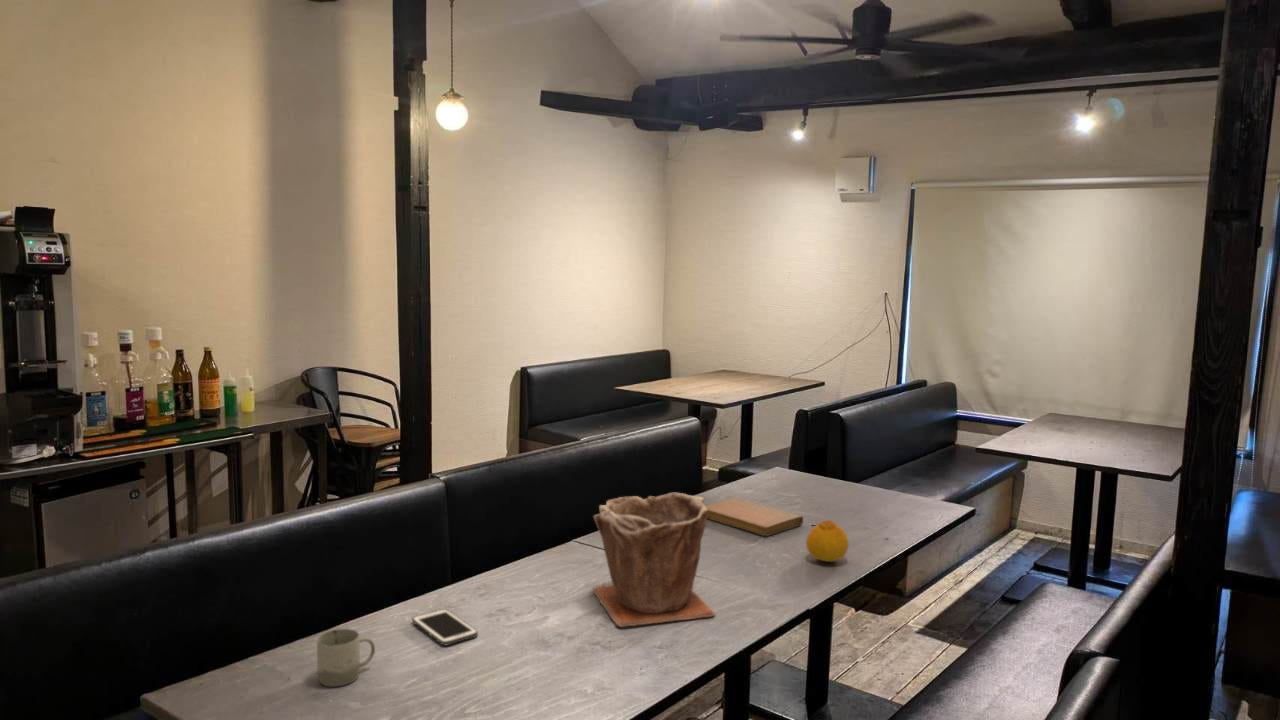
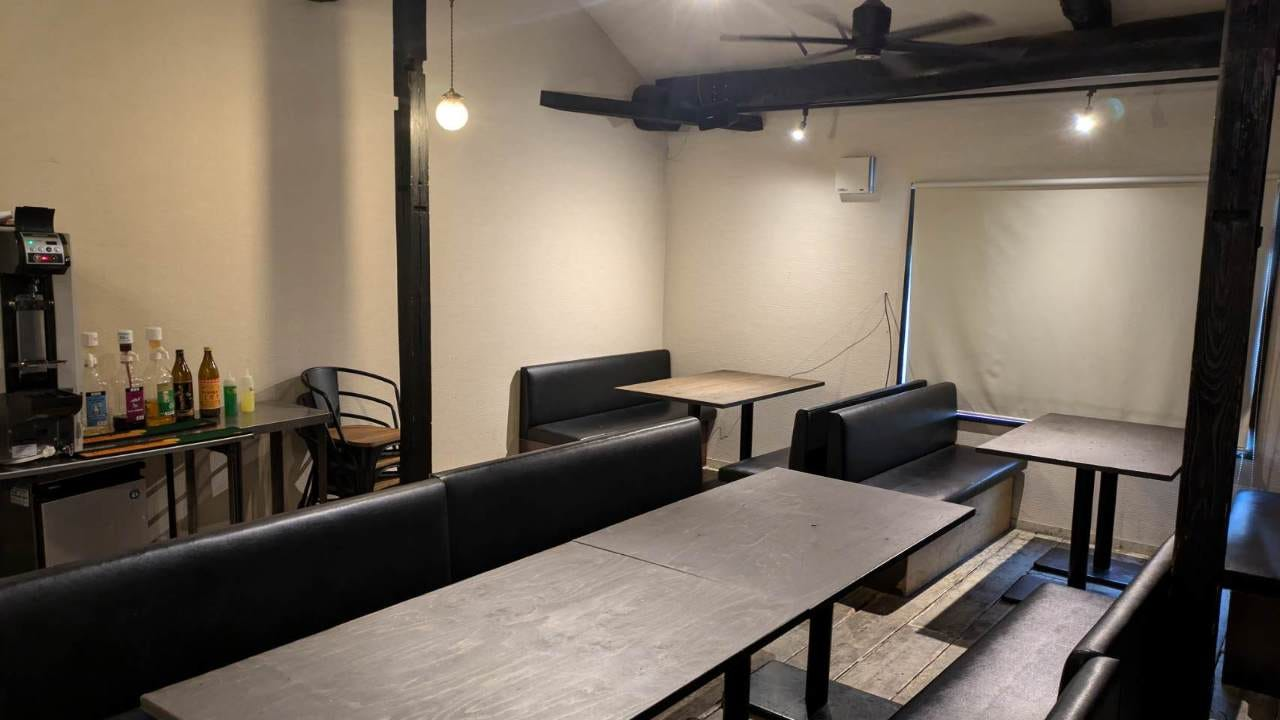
- fruit [805,519,850,563]
- cell phone [411,608,479,647]
- plant pot [592,492,716,628]
- notebook [705,497,804,537]
- cup [316,628,376,688]
